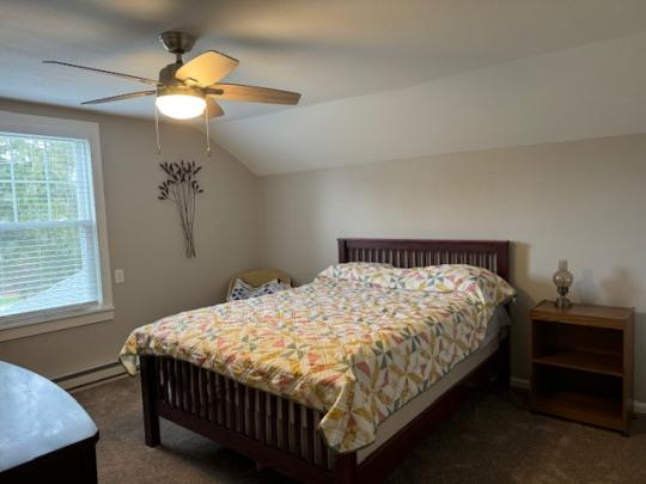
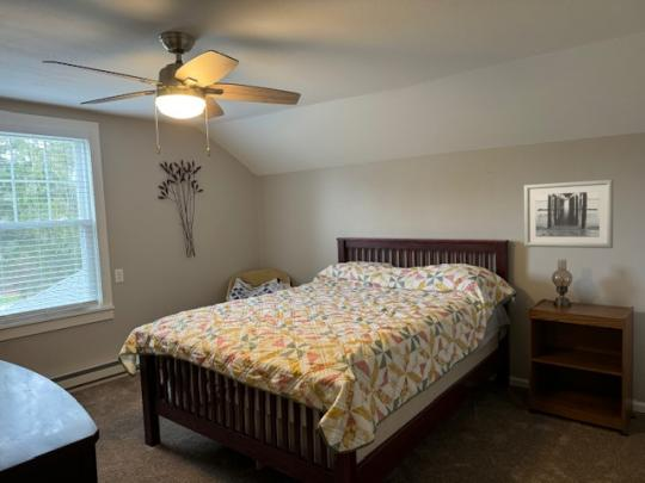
+ wall art [523,178,614,249]
